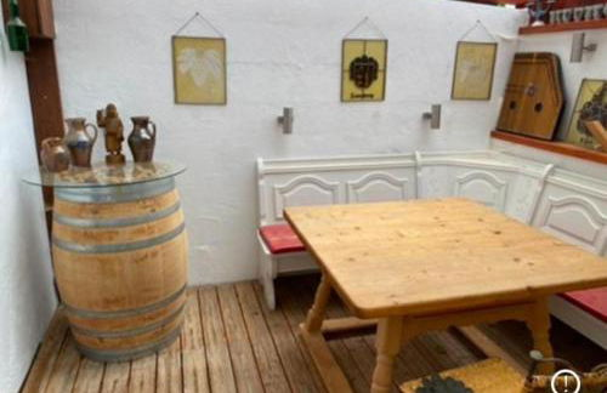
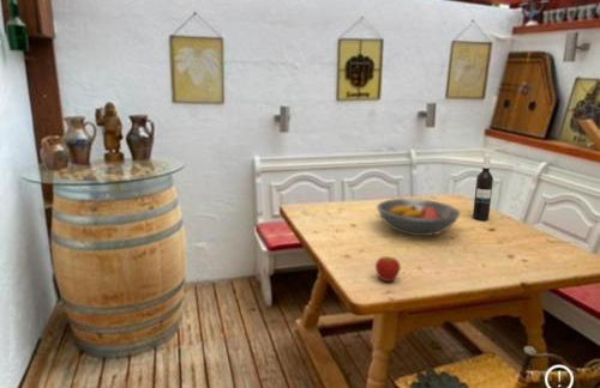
+ wine bottle [472,152,494,222]
+ fruit bowl [376,198,462,237]
+ apple [374,255,402,283]
